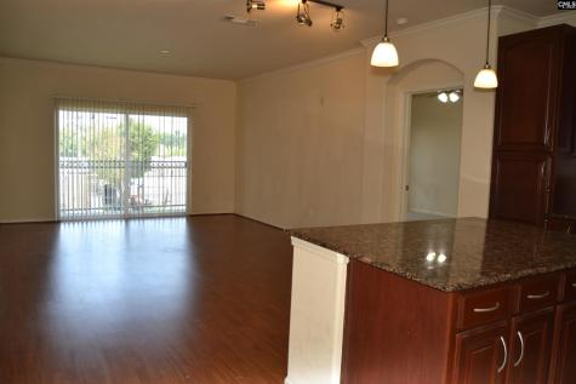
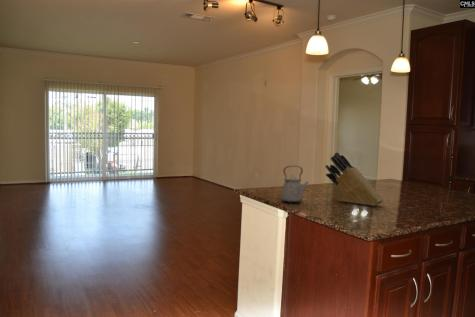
+ kettle [280,165,310,204]
+ knife block [324,151,385,207]
